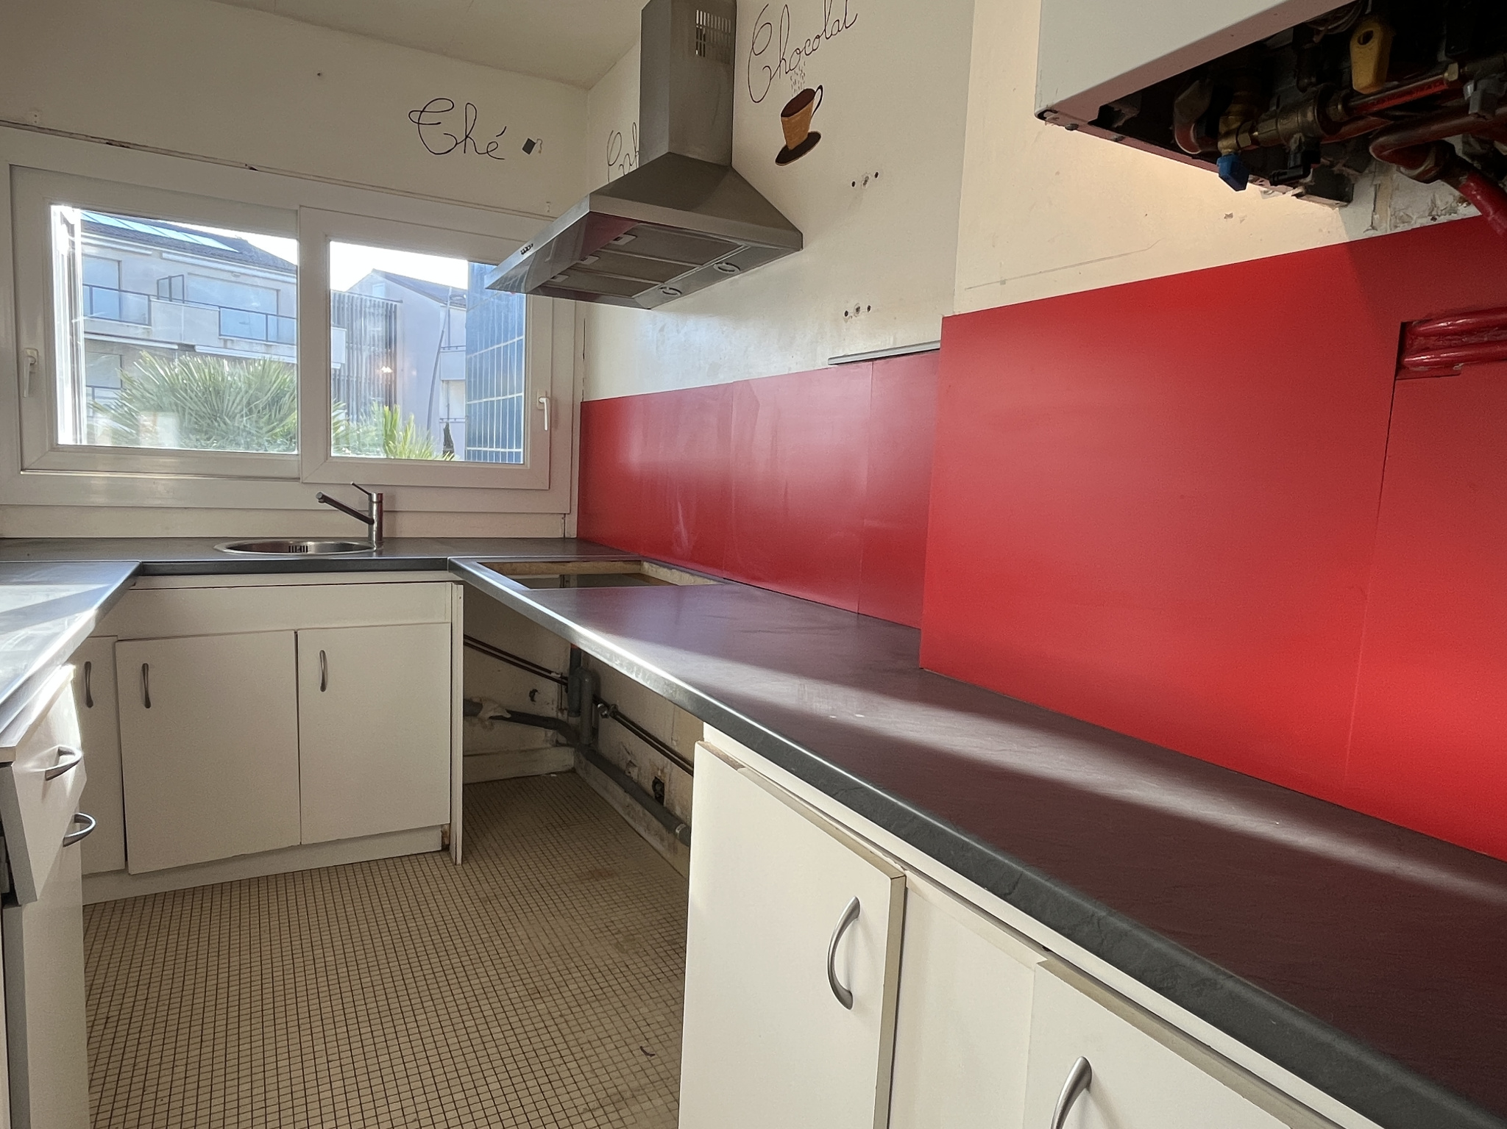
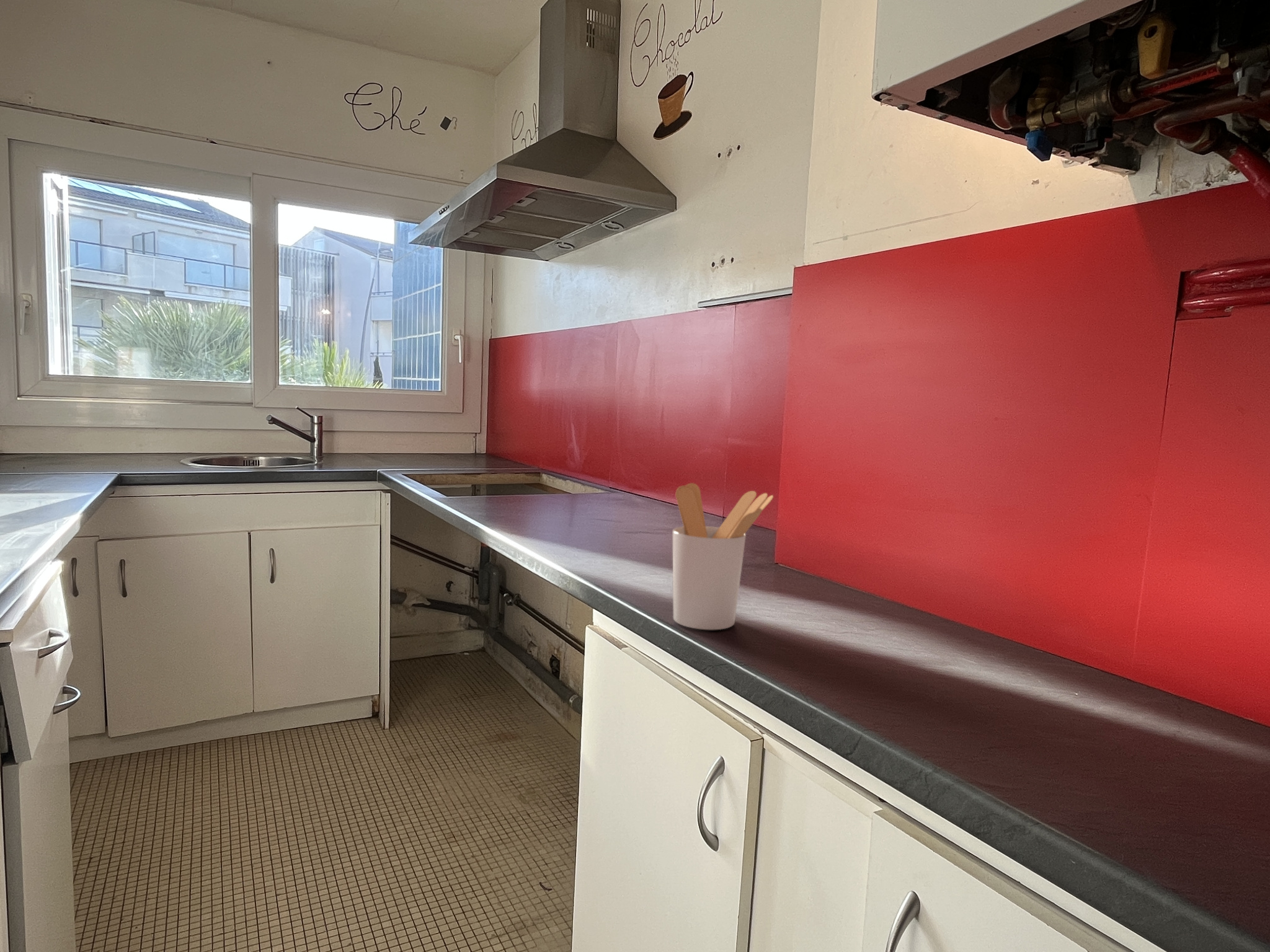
+ utensil holder [672,482,774,630]
